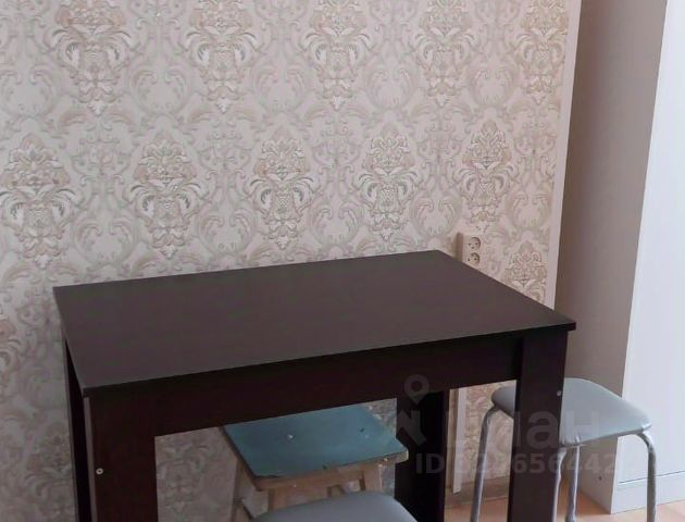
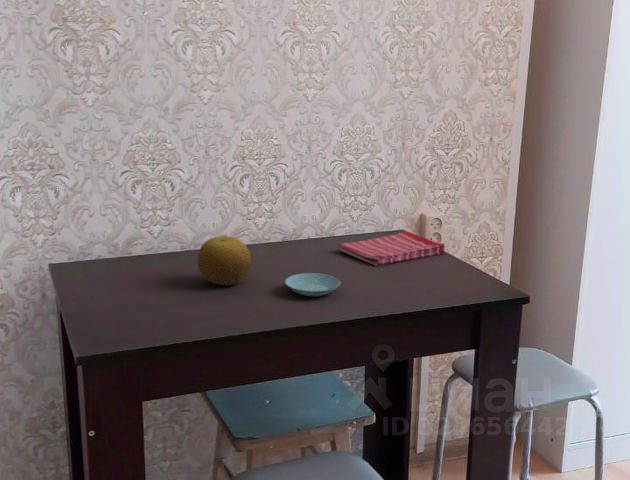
+ dish towel [336,231,446,267]
+ saucer [284,272,341,297]
+ fruit [197,236,252,286]
